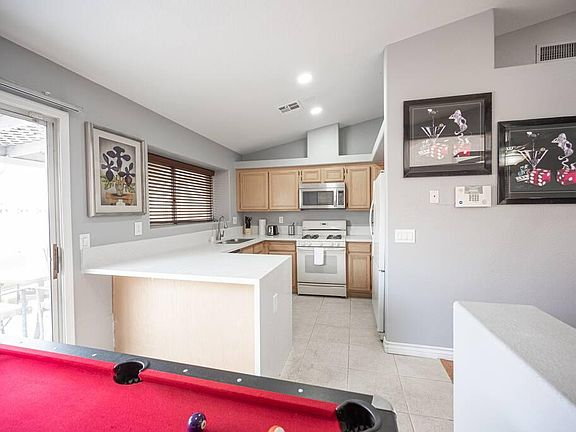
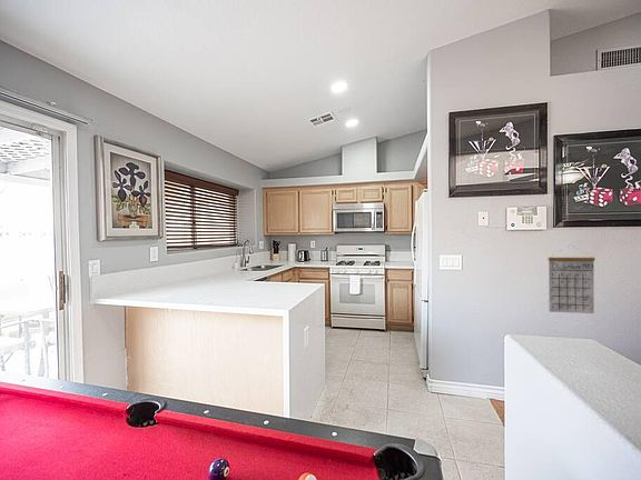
+ calendar [548,243,596,314]
